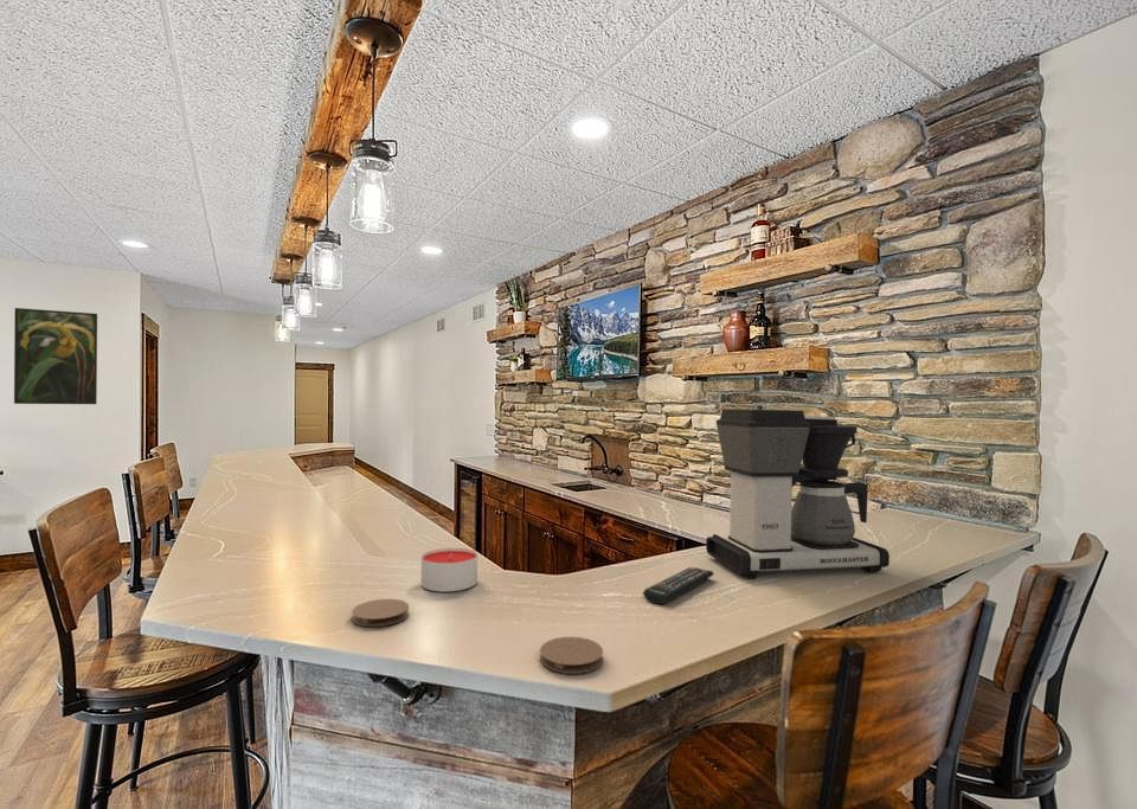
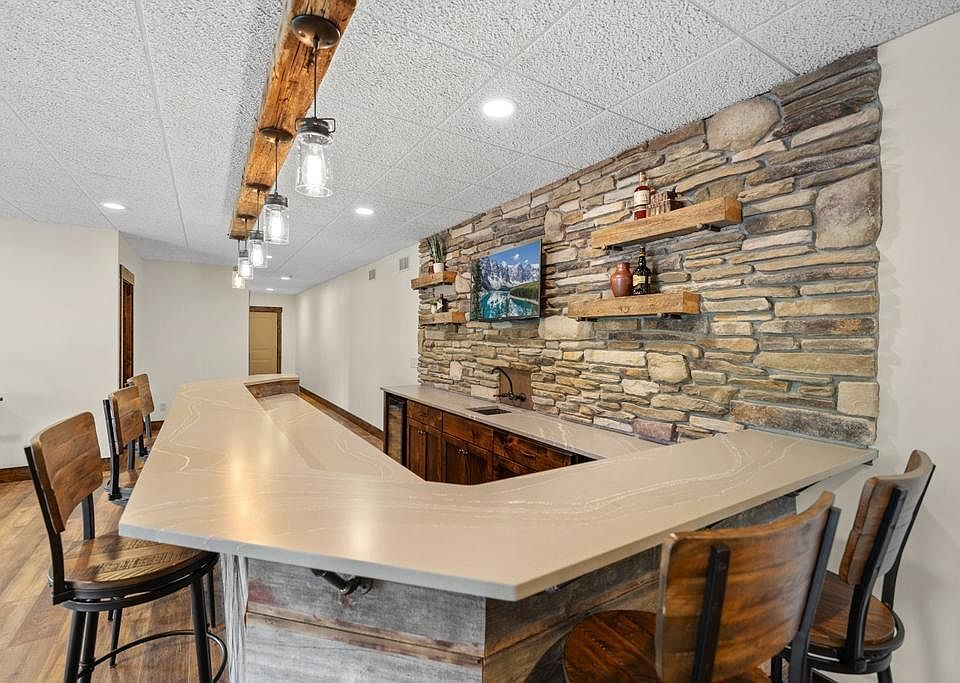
- candle [420,547,478,593]
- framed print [13,307,98,405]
- coaster [351,598,410,628]
- coffee maker [705,407,891,579]
- remote control [642,566,715,605]
- coaster [539,636,604,675]
